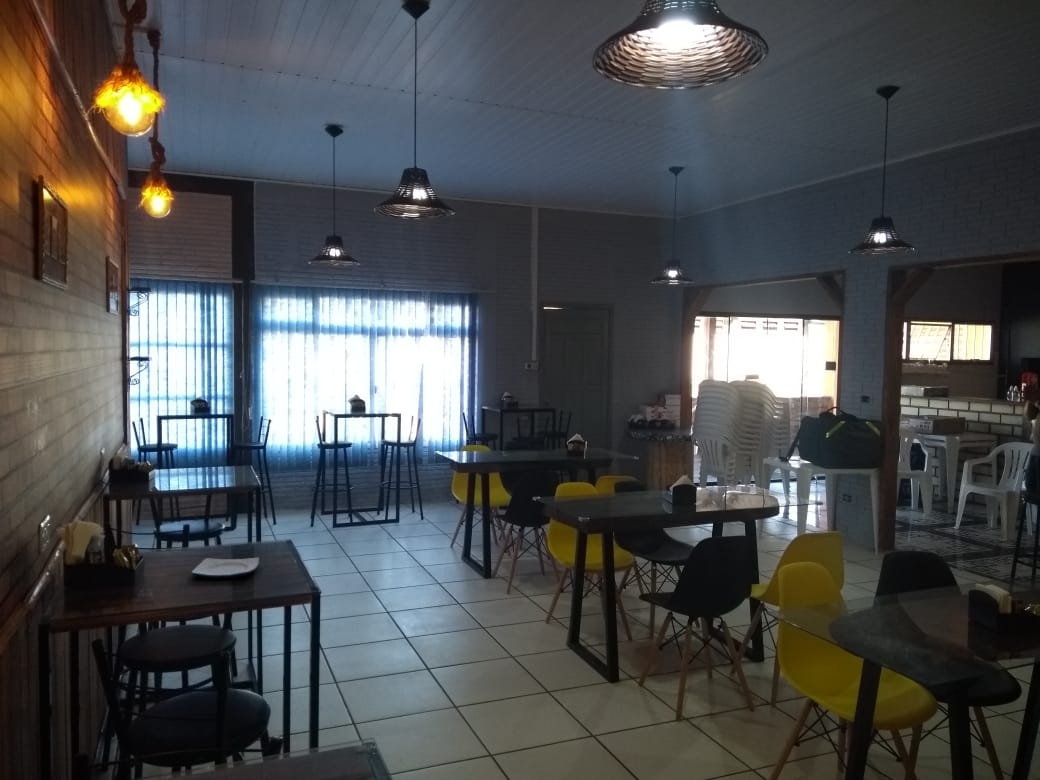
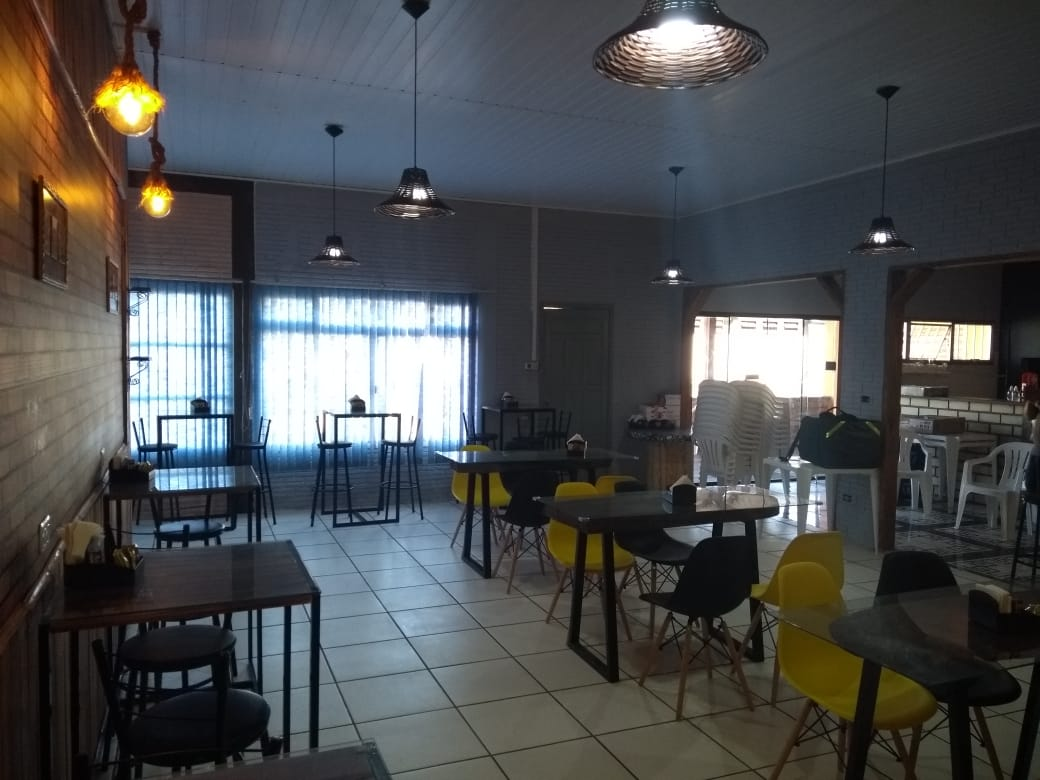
- plate [190,557,260,579]
